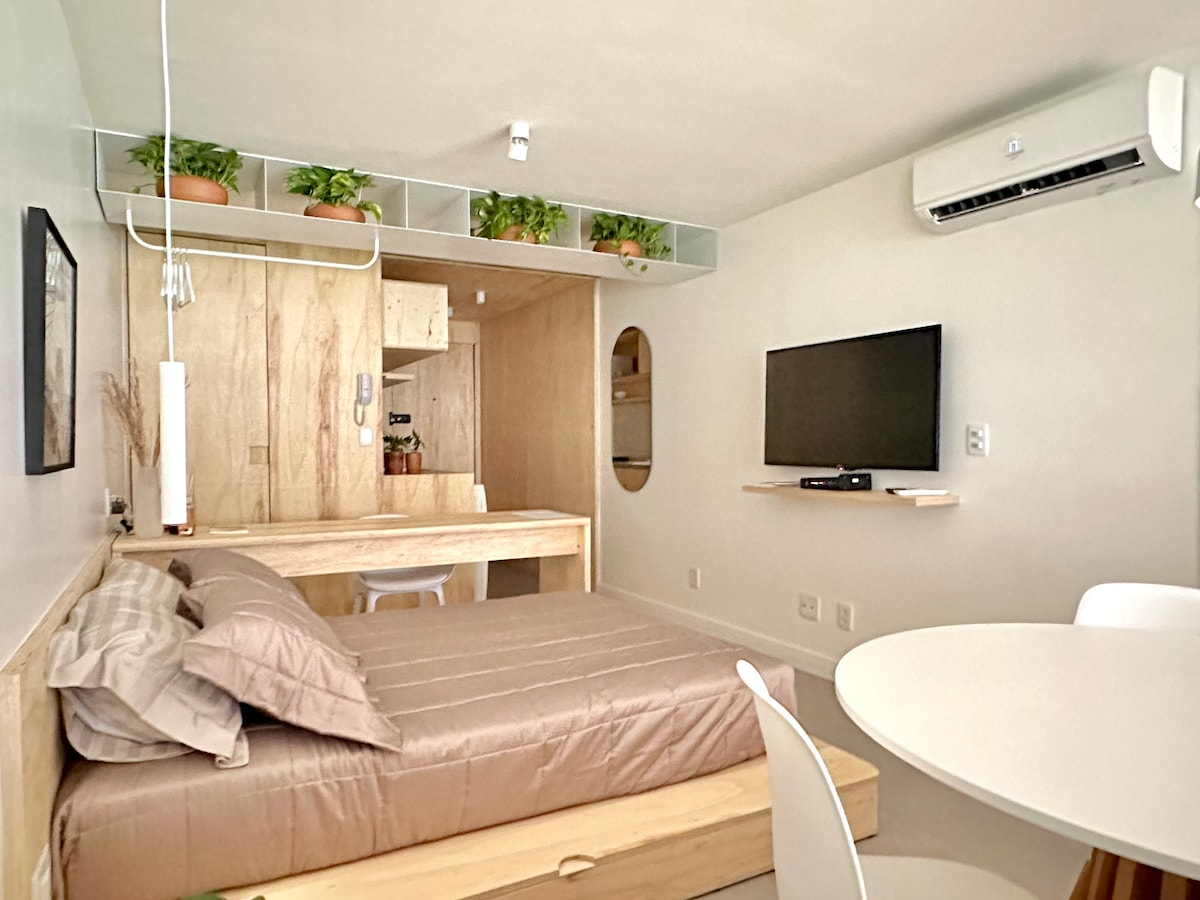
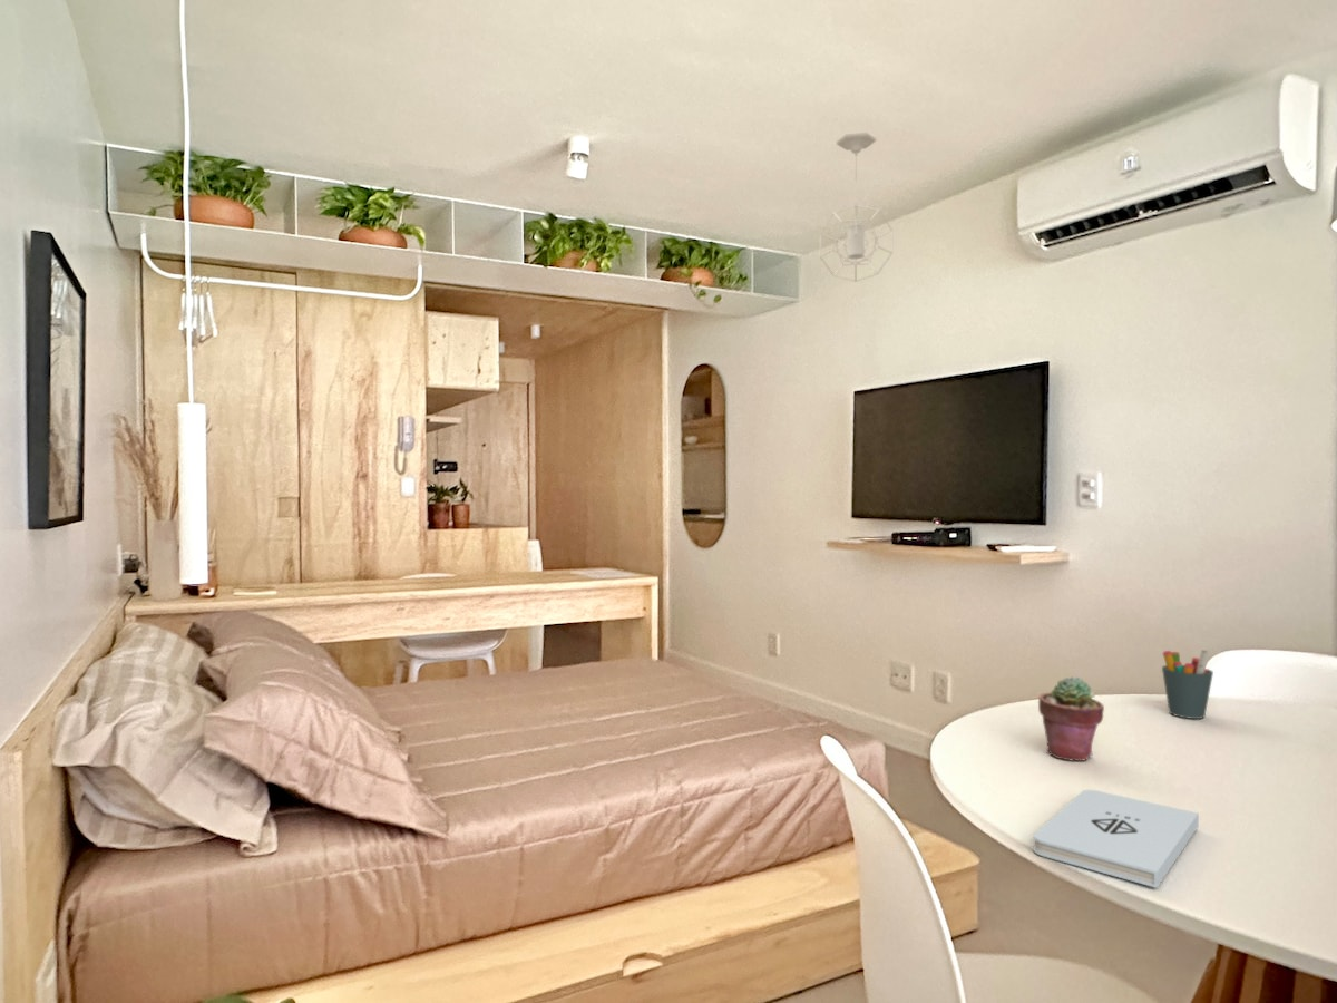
+ notepad [1032,789,1200,889]
+ potted succulent [1037,676,1105,762]
+ pen holder [1161,649,1214,720]
+ pendant light [819,132,894,283]
